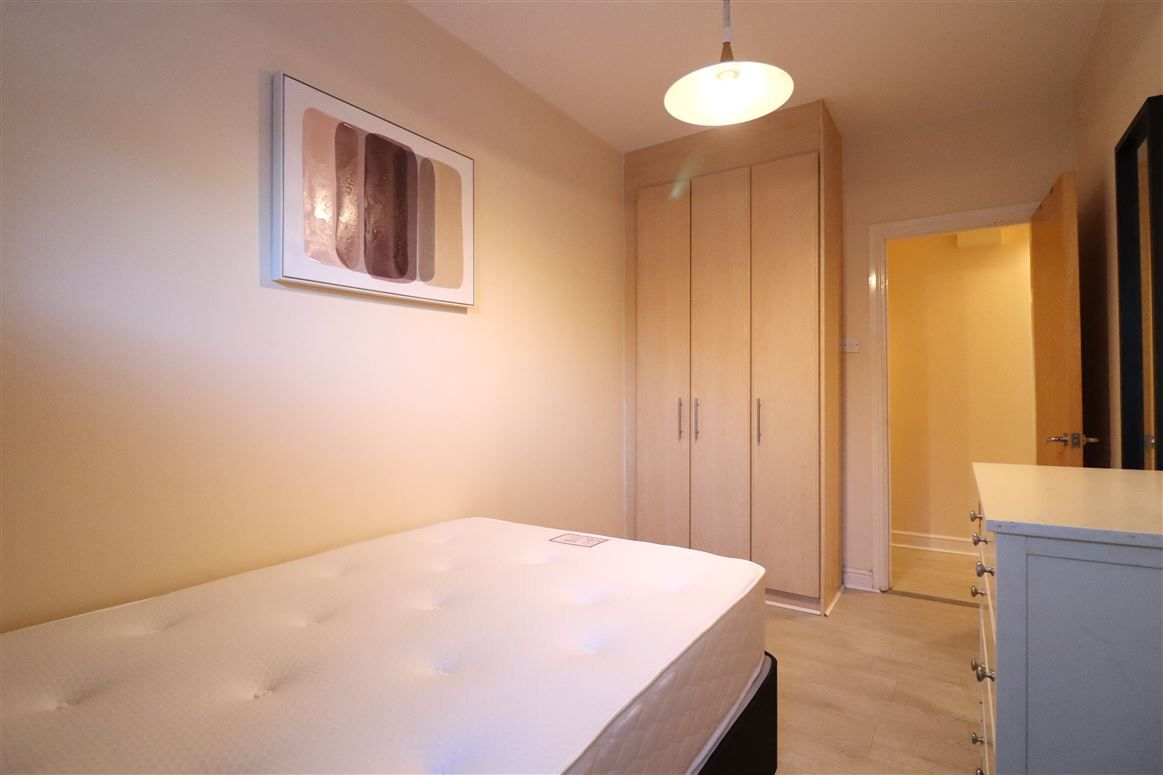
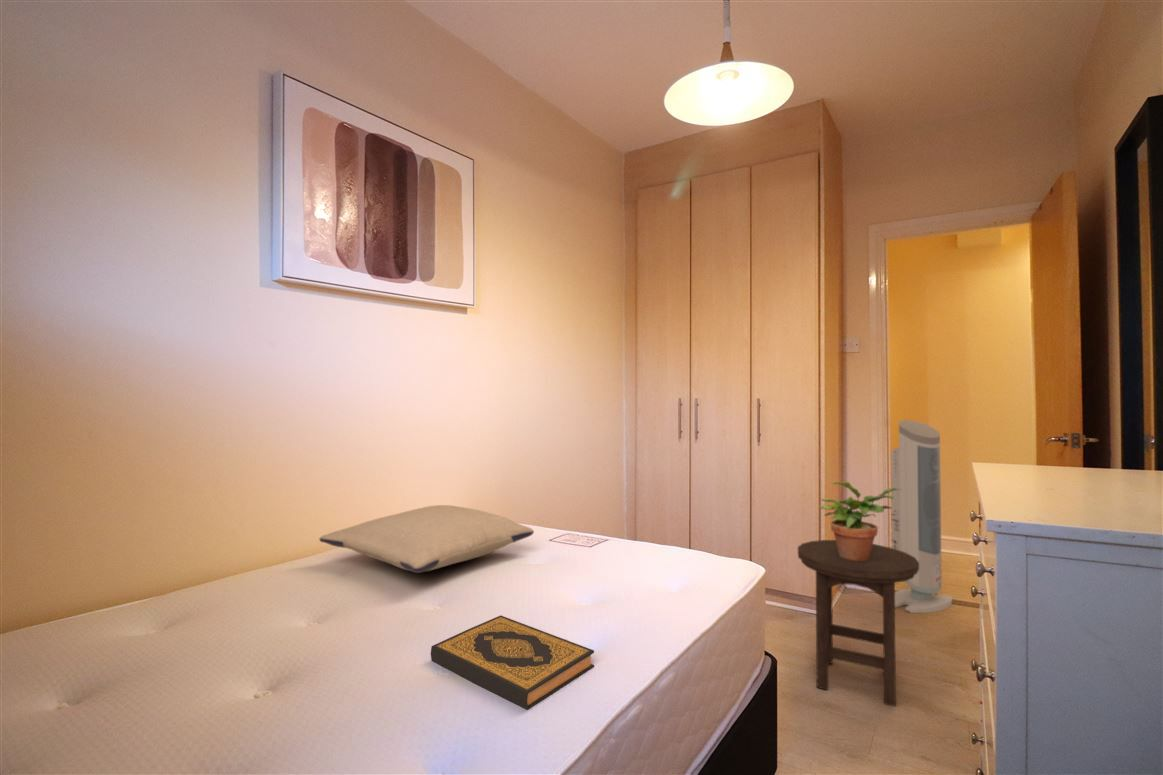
+ stool [797,539,919,708]
+ air purifier [890,419,953,614]
+ pillow [318,504,535,574]
+ hardback book [430,614,595,710]
+ potted plant [819,480,901,561]
